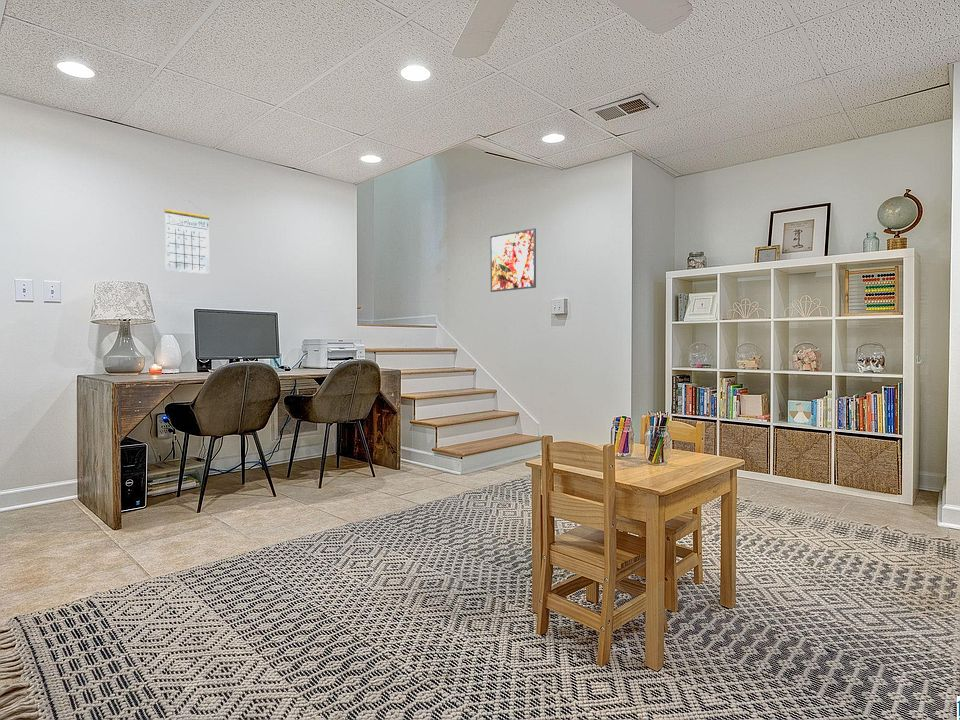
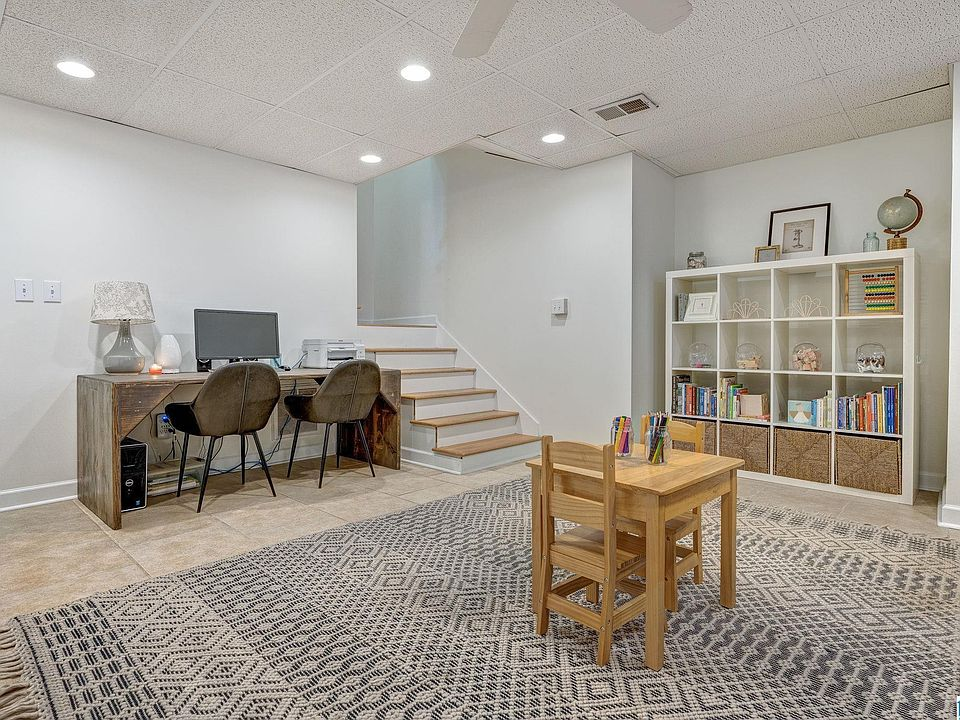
- calendar [163,198,211,275]
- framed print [490,227,537,293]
